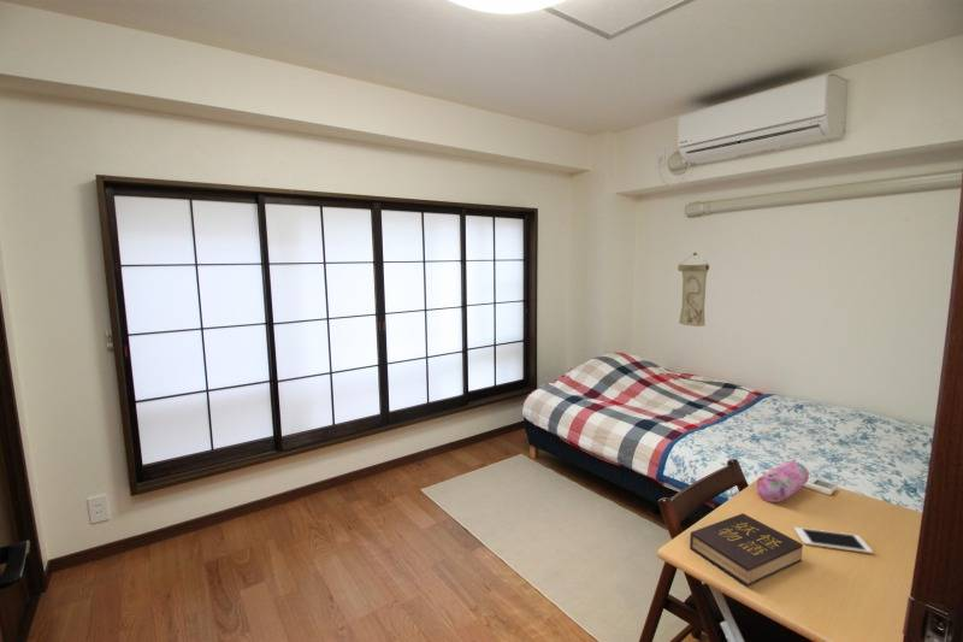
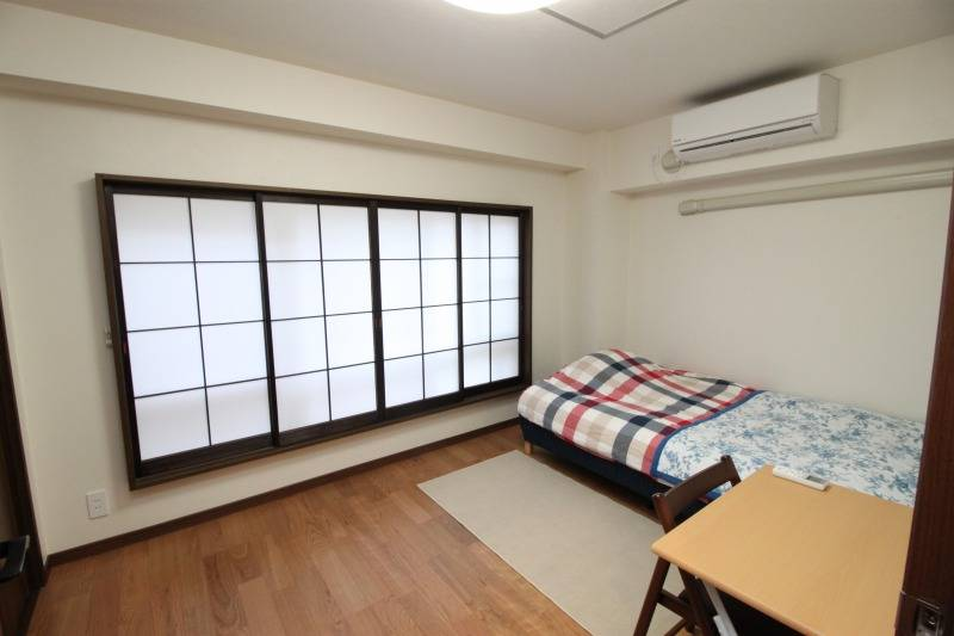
- wall scroll [677,252,710,328]
- hardback book [689,512,804,588]
- cell phone [792,526,874,554]
- pencil case [756,459,810,503]
